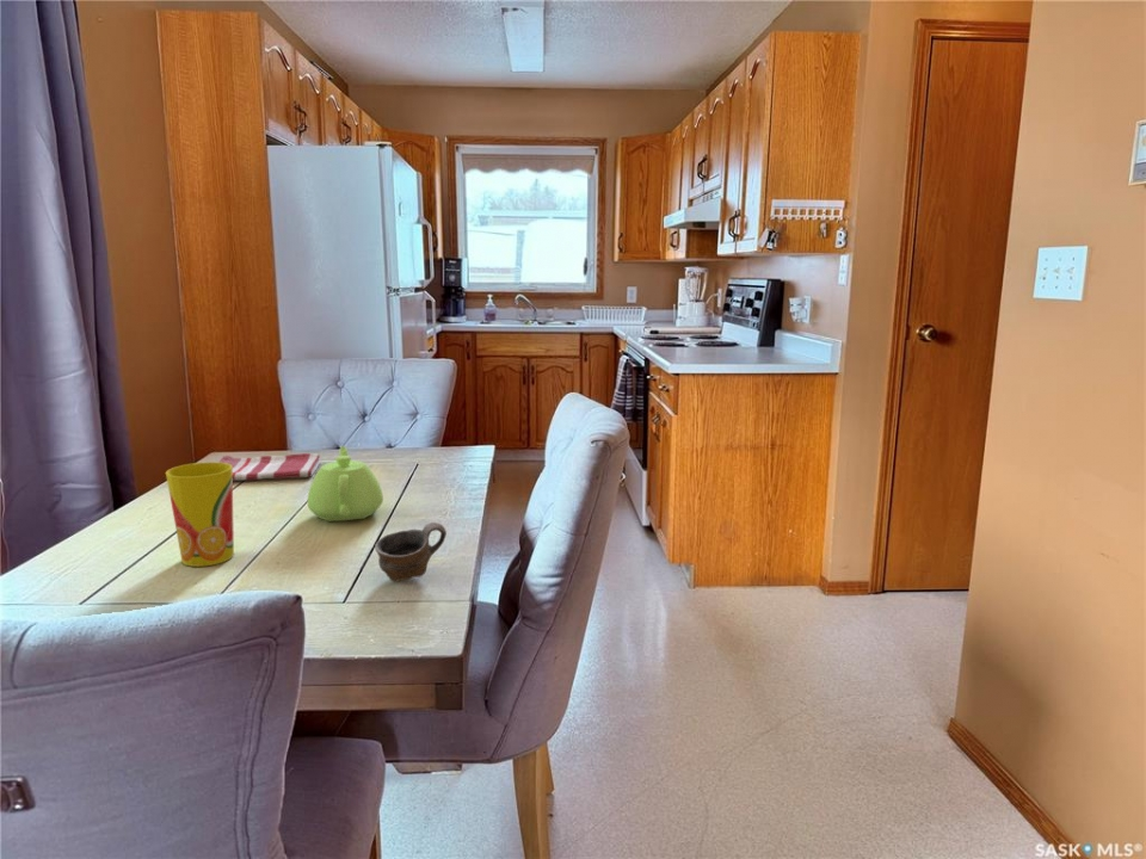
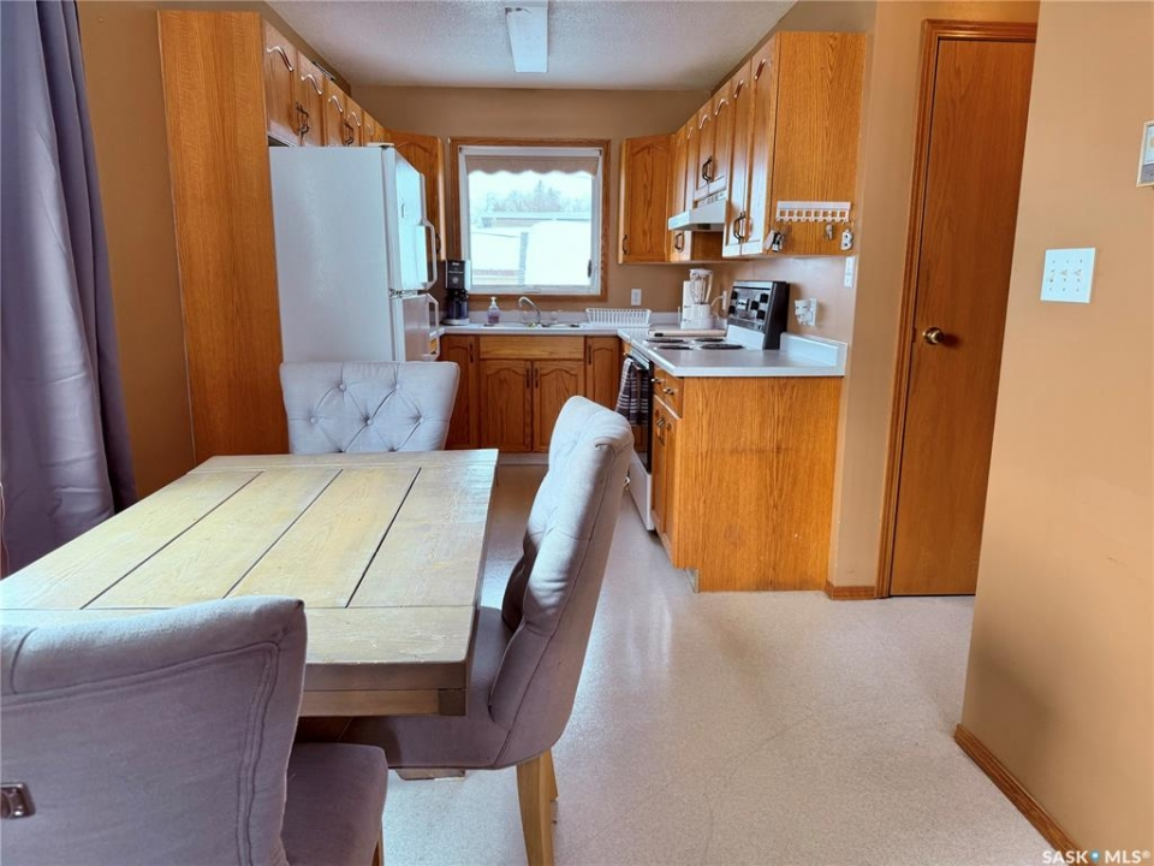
- cup [165,461,235,568]
- teapot [307,445,384,523]
- dish towel [217,452,322,482]
- cup [374,521,448,582]
